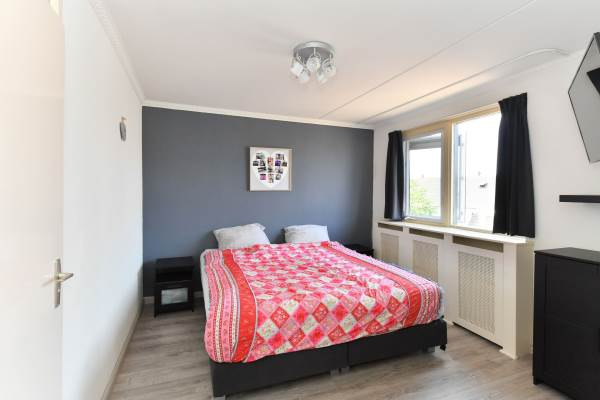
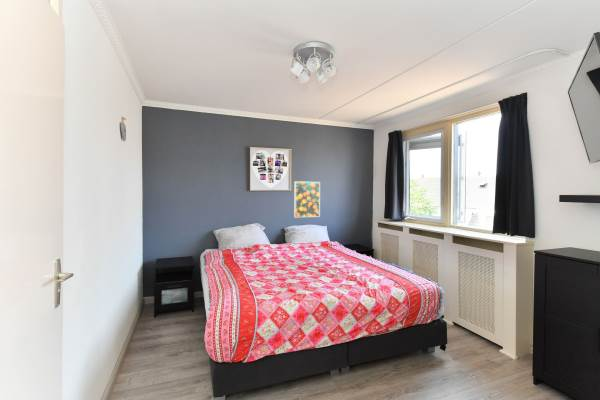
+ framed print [293,180,321,218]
